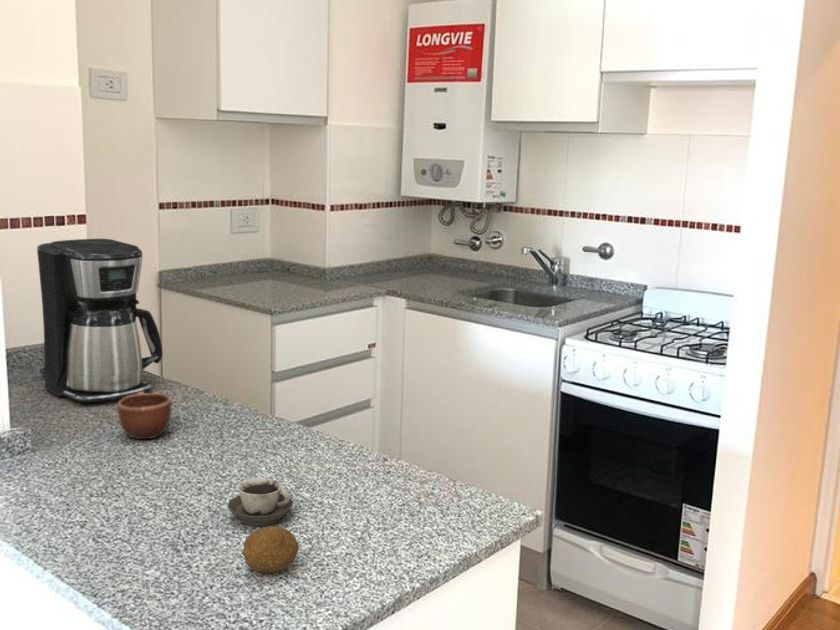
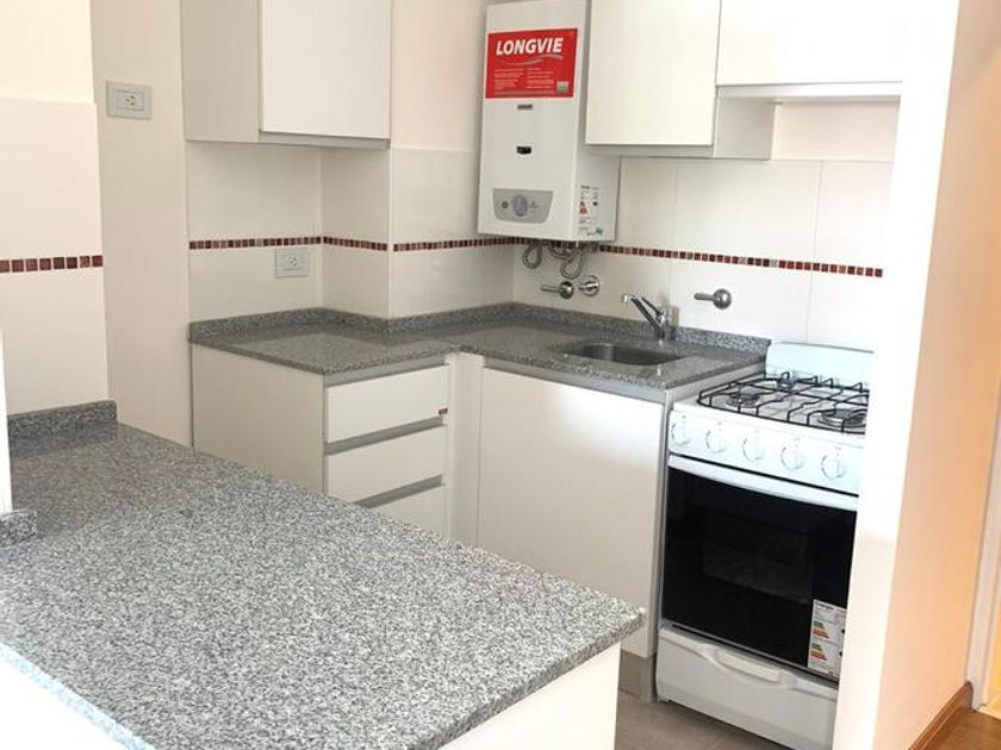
- fruit [241,526,300,574]
- coffee maker [36,238,164,404]
- cup [227,477,294,527]
- mug [116,392,172,440]
